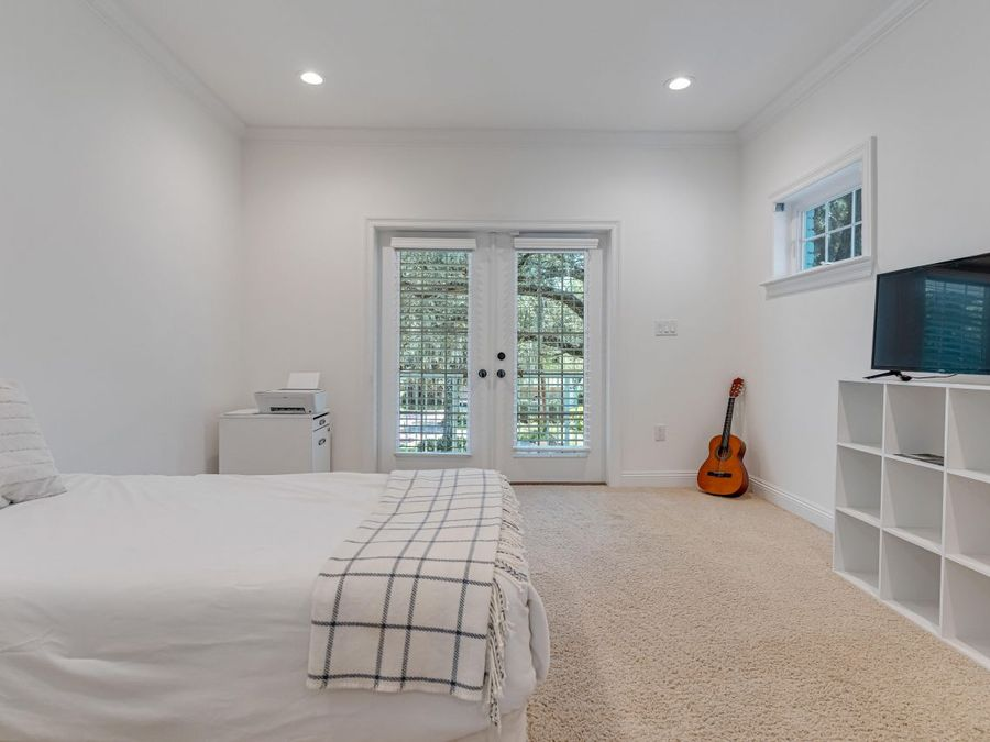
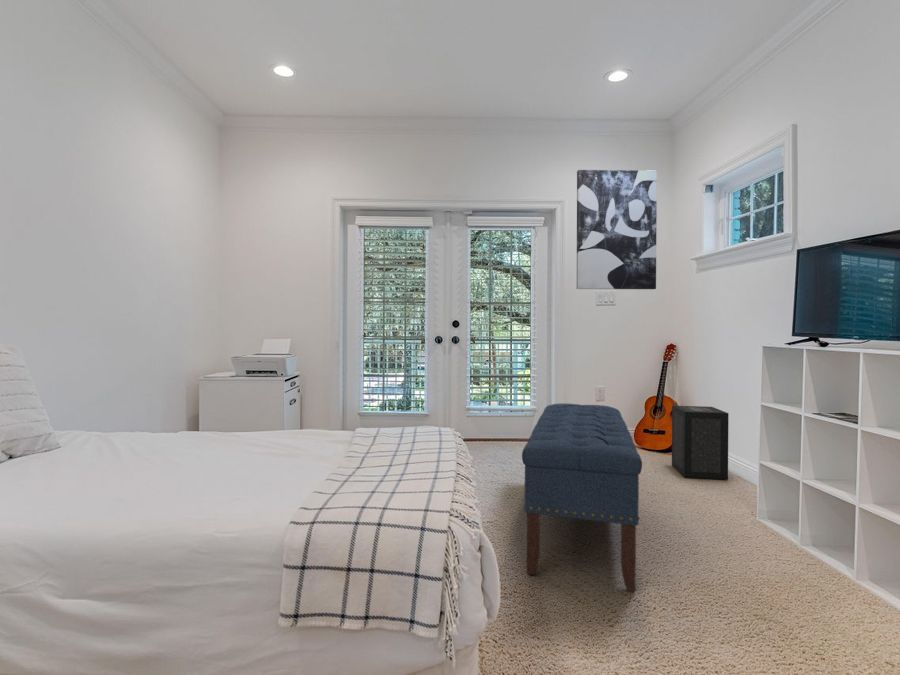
+ speaker [671,405,730,480]
+ bench [521,402,643,591]
+ wall art [576,169,658,290]
